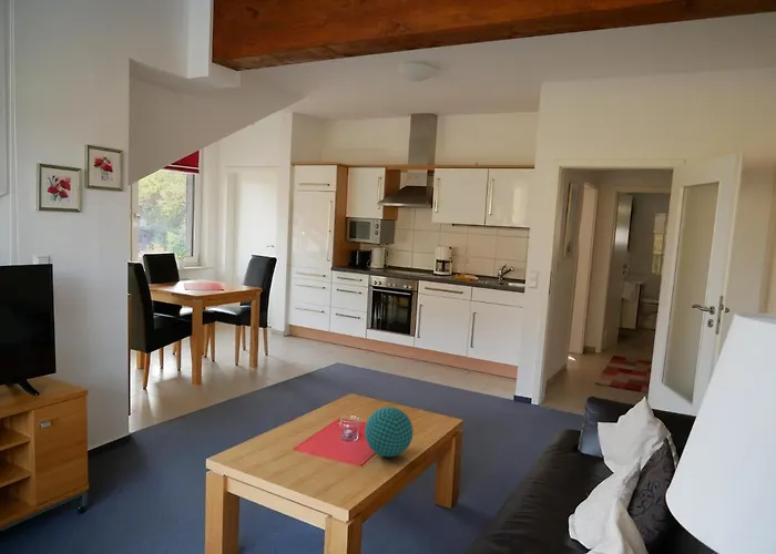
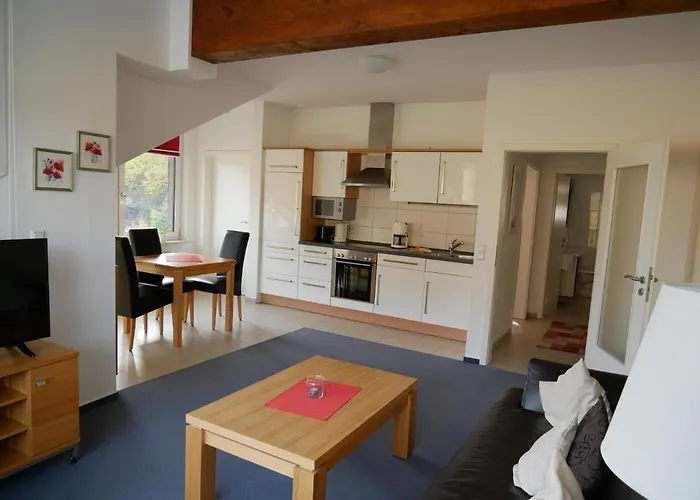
- decorative ball [364,406,415,458]
